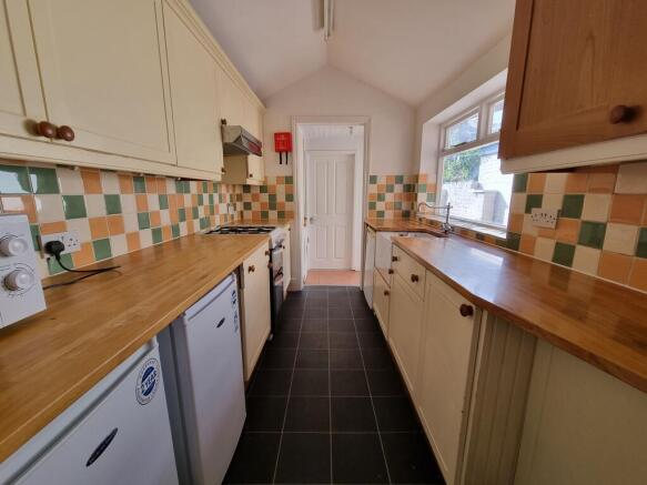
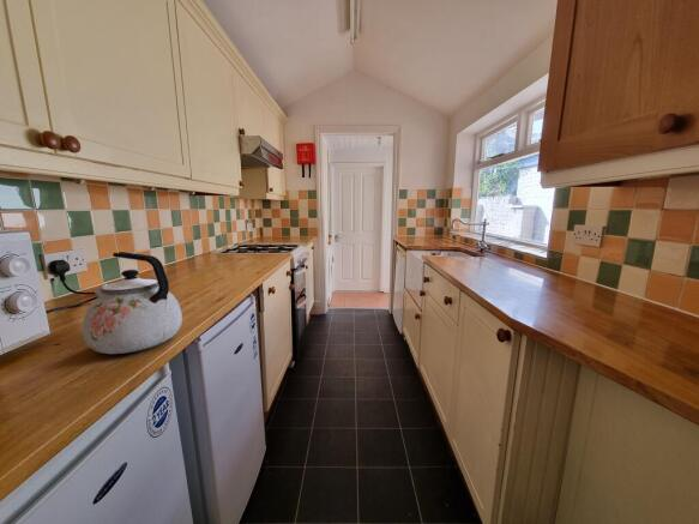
+ kettle [82,251,183,355]
